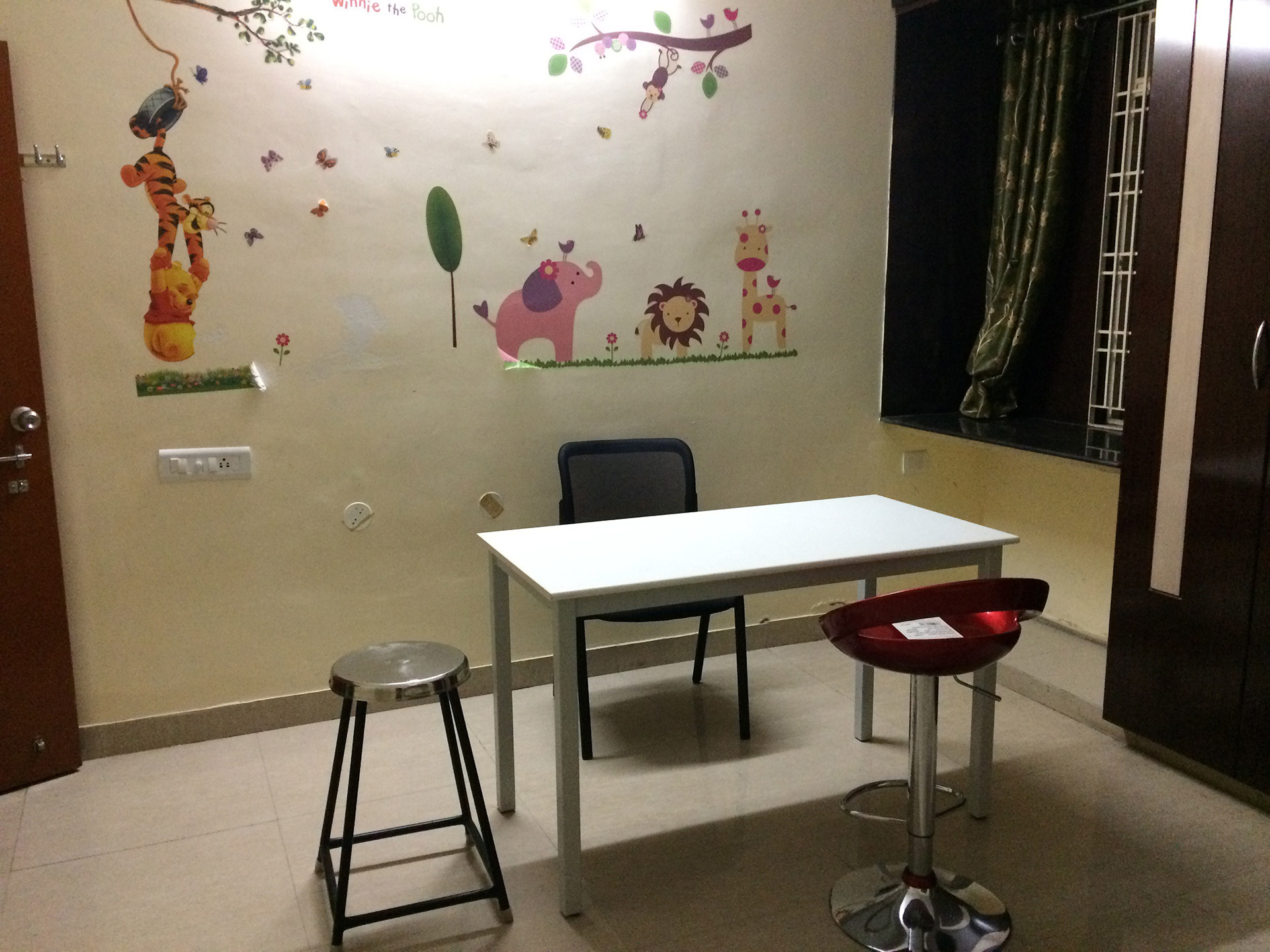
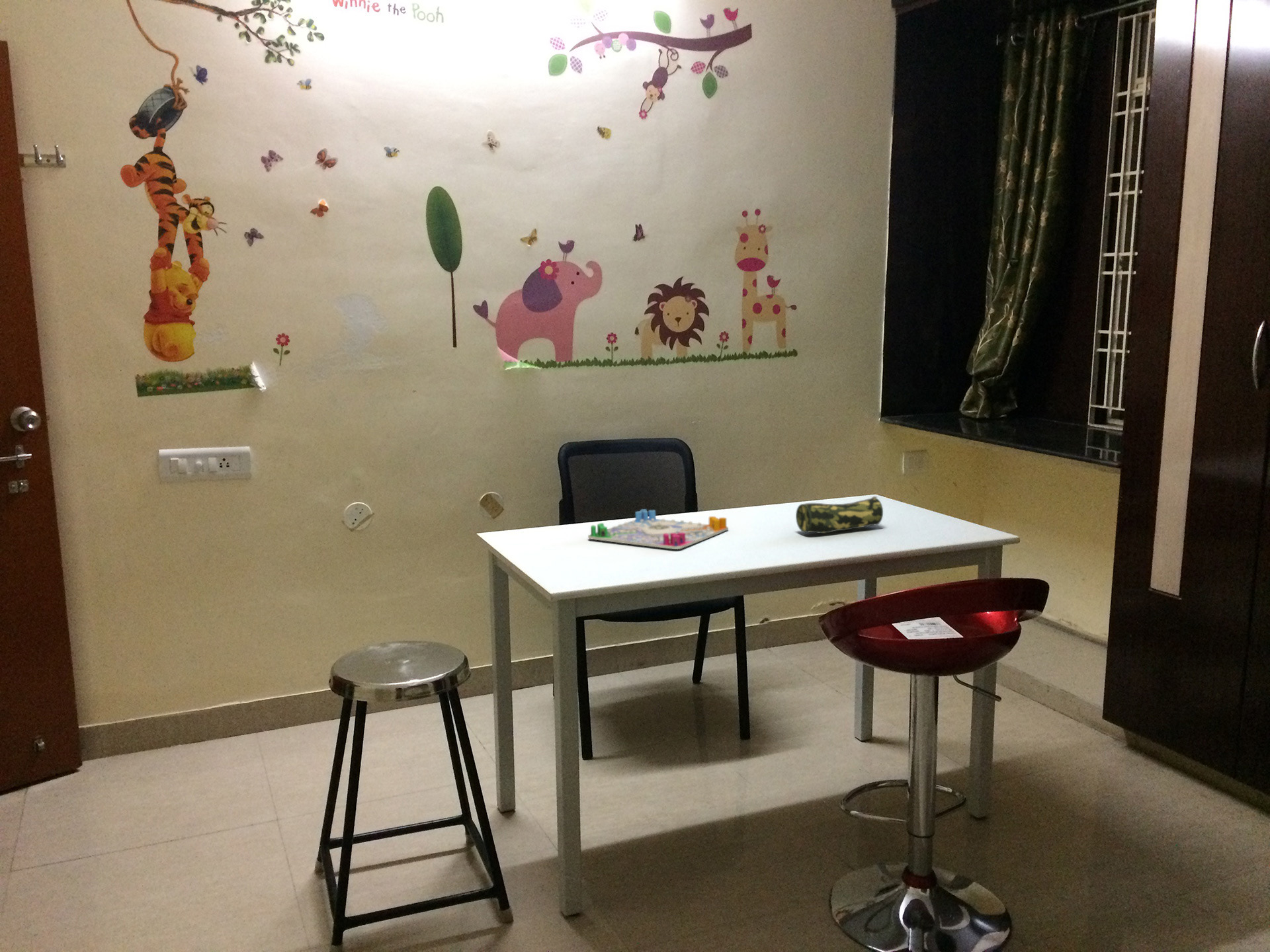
+ board game [587,508,729,550]
+ pencil case [795,496,884,534]
